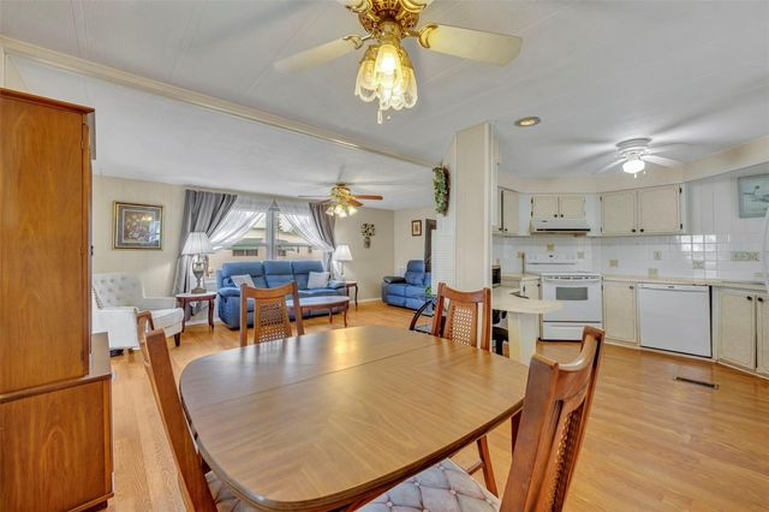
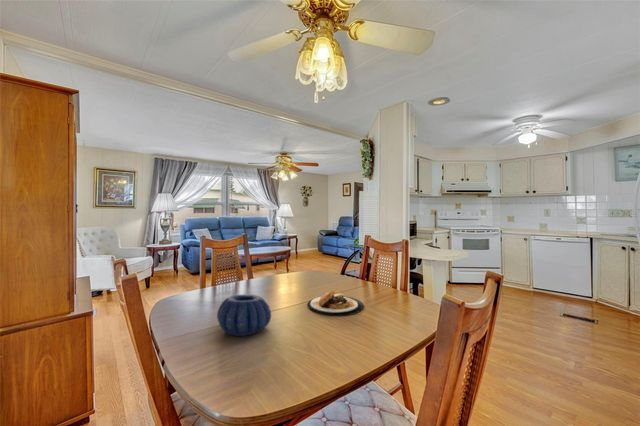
+ decorative bowl [216,293,272,337]
+ plate [307,290,365,316]
